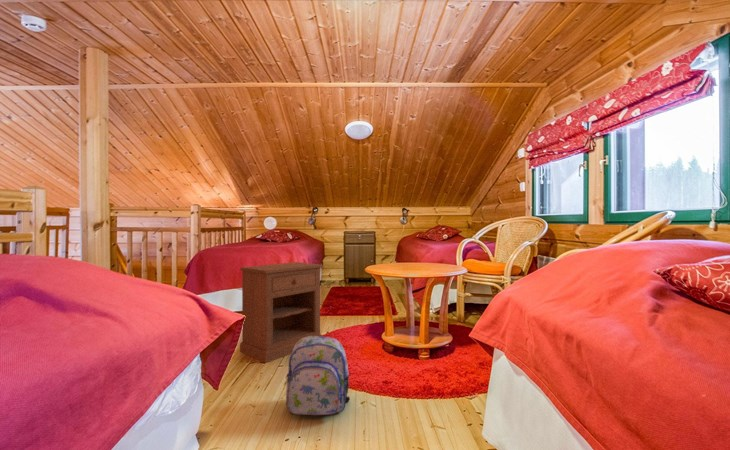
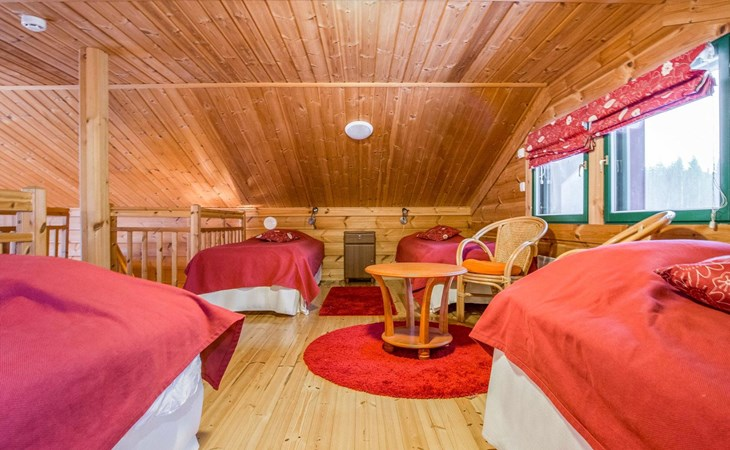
- backpack [285,336,351,416]
- nightstand [239,261,325,364]
